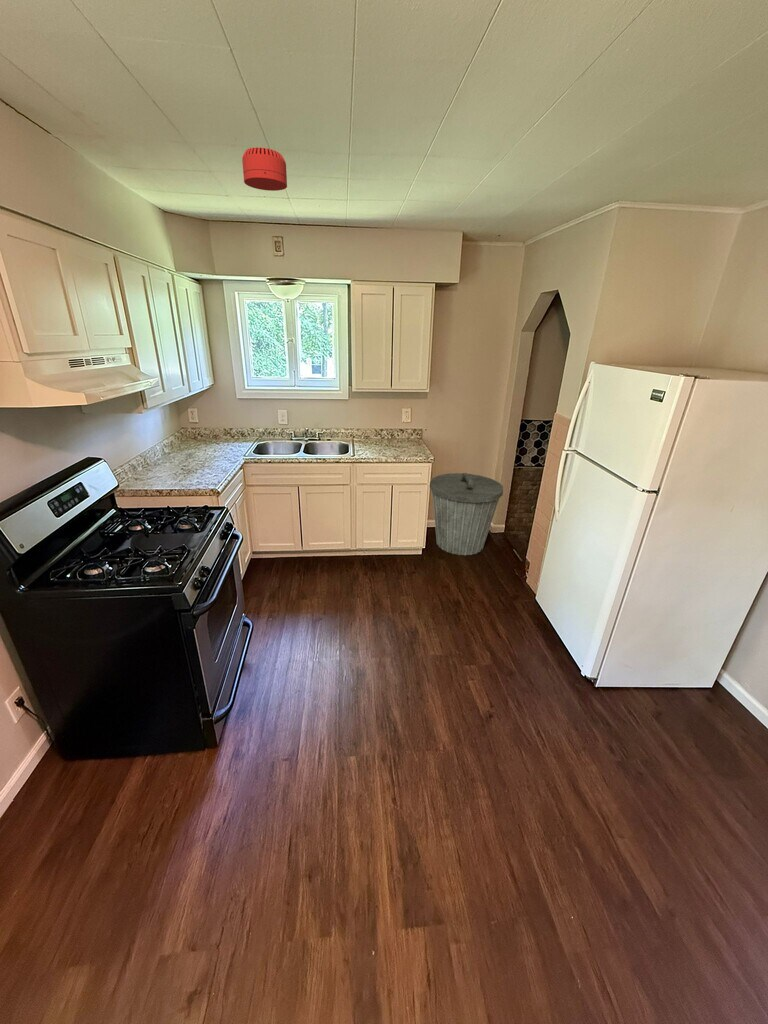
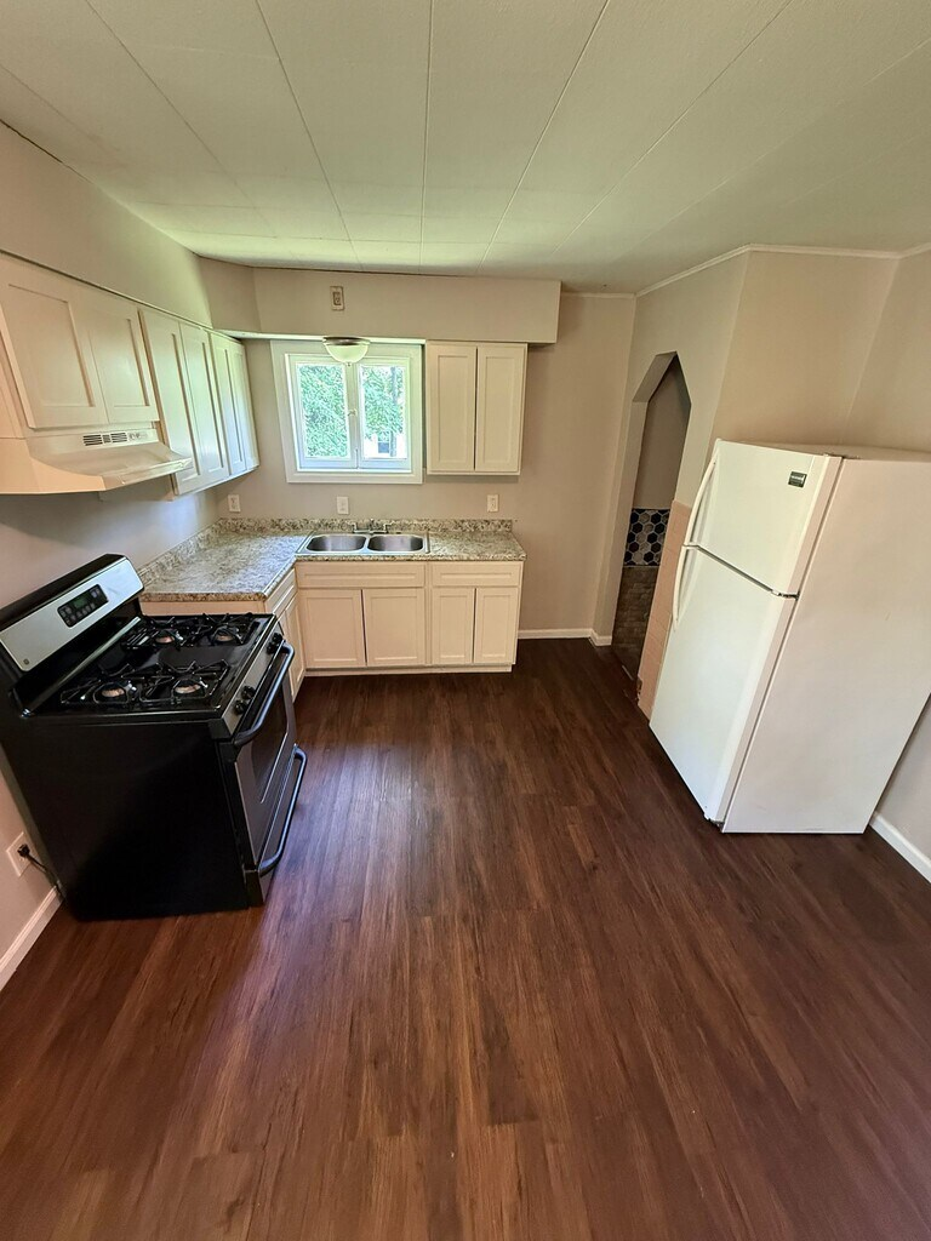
- smoke detector [241,147,288,192]
- trash can [429,472,504,556]
